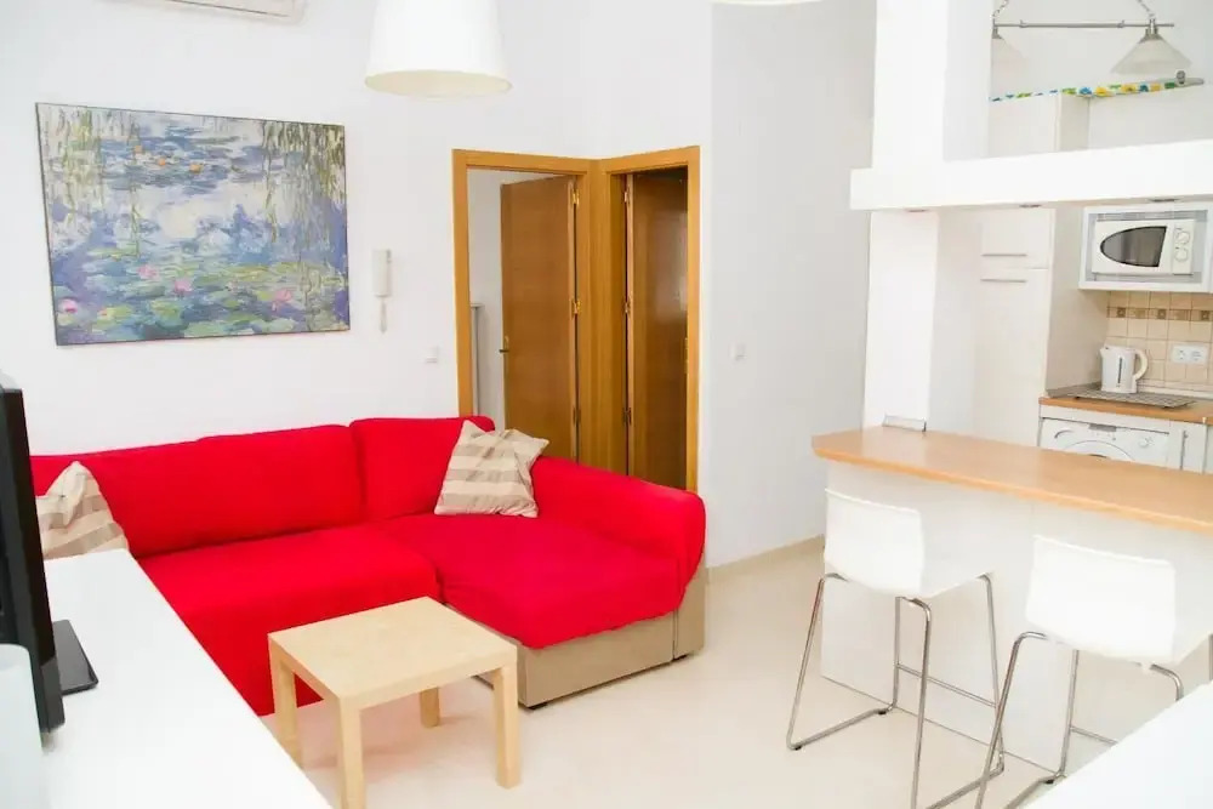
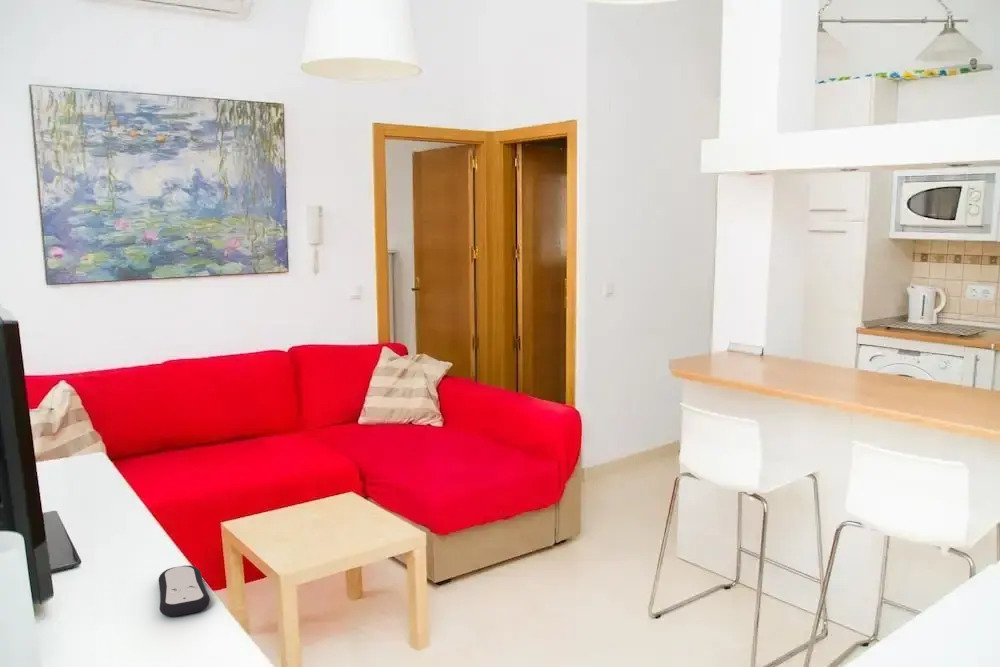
+ remote control [158,565,211,617]
